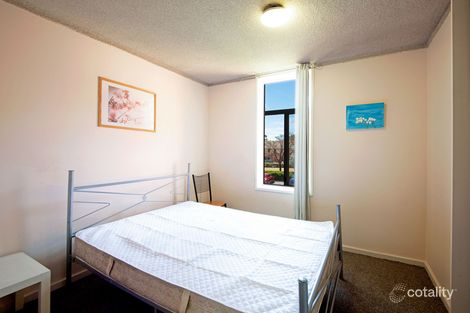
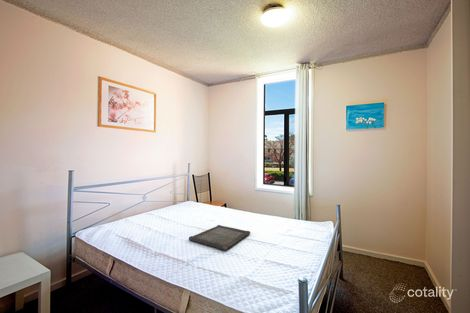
+ serving tray [188,224,251,251]
